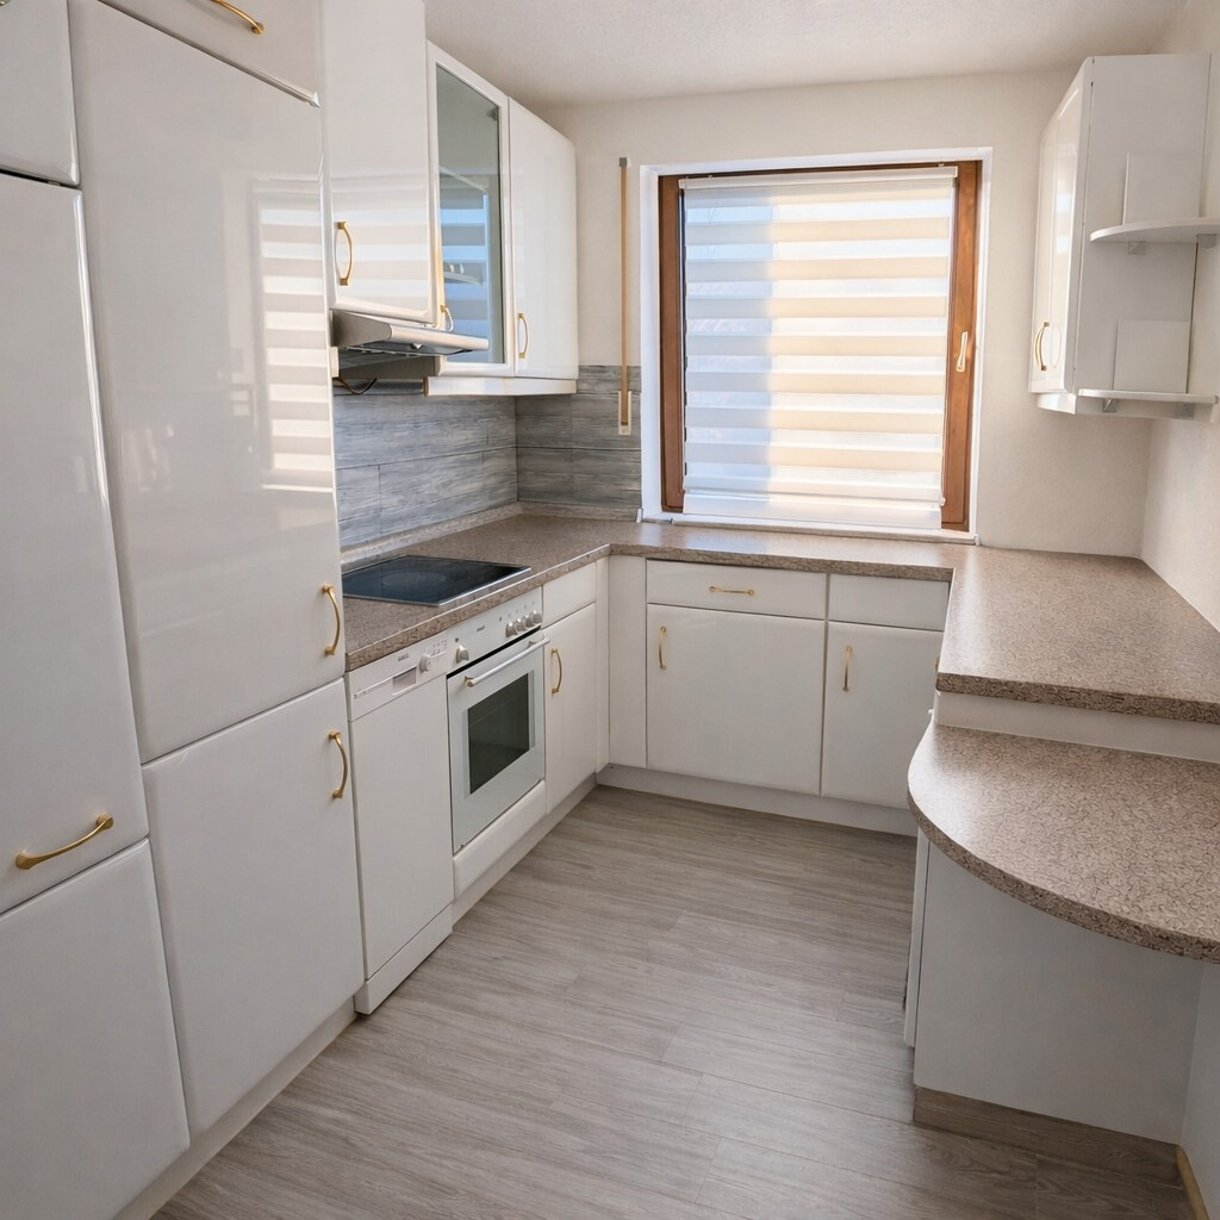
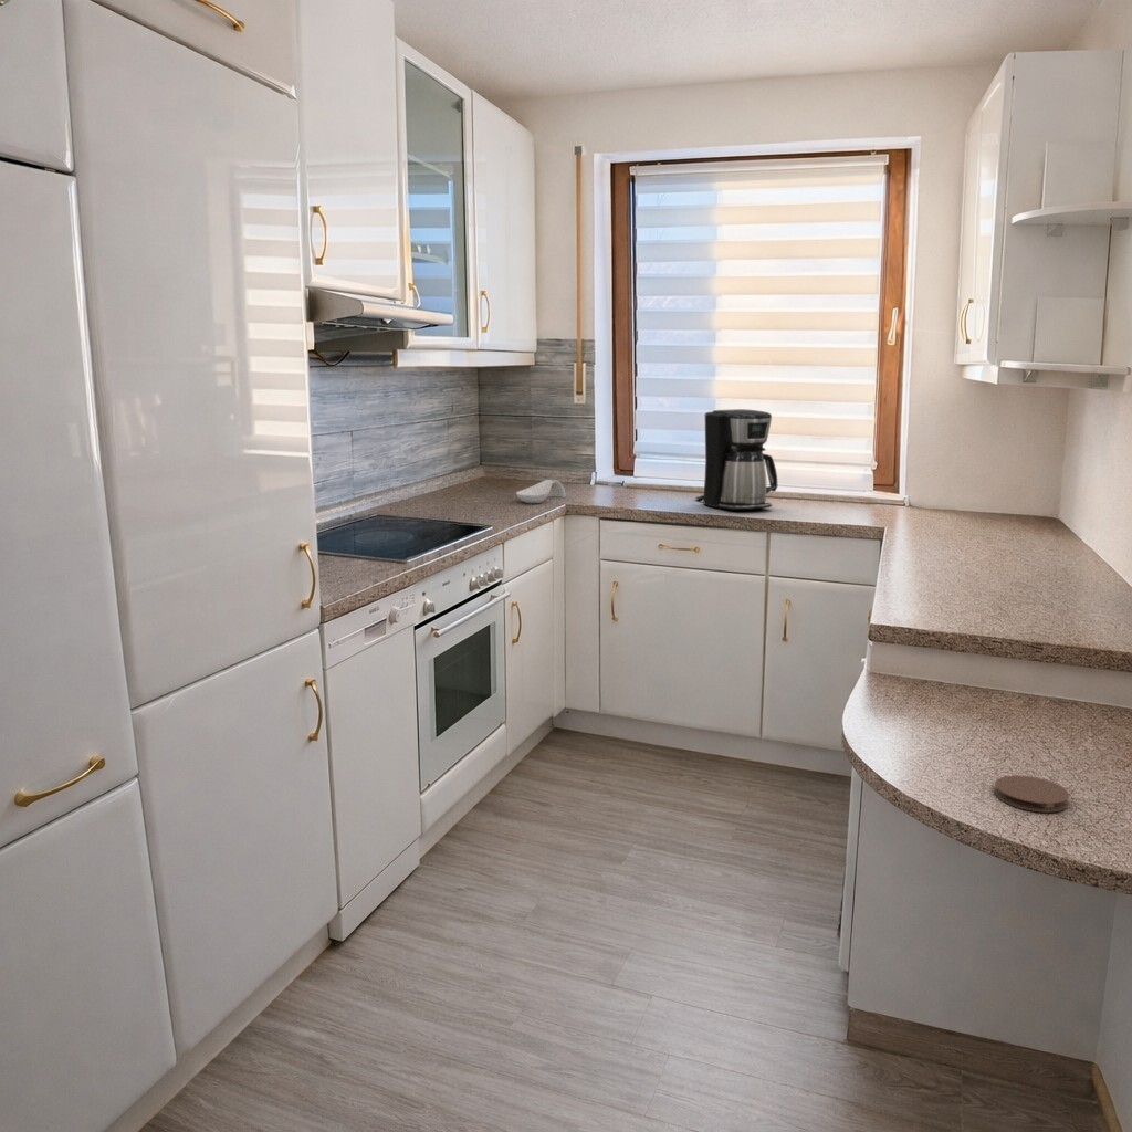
+ coffee maker [695,408,778,512]
+ spoon rest [515,479,567,504]
+ coaster [994,774,1070,814]
